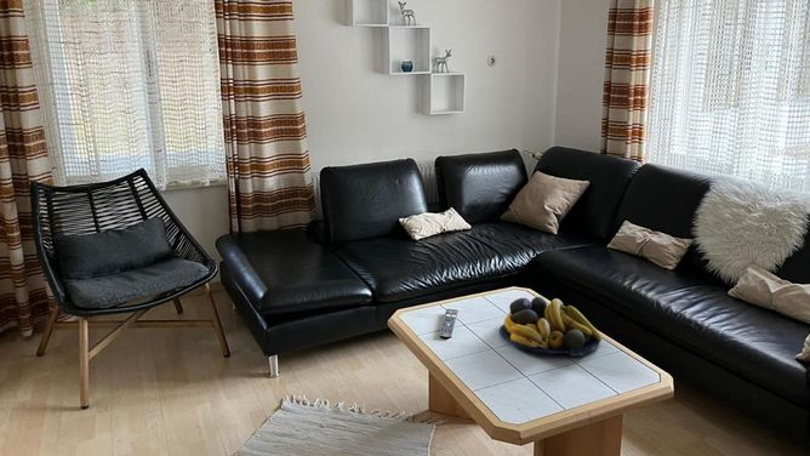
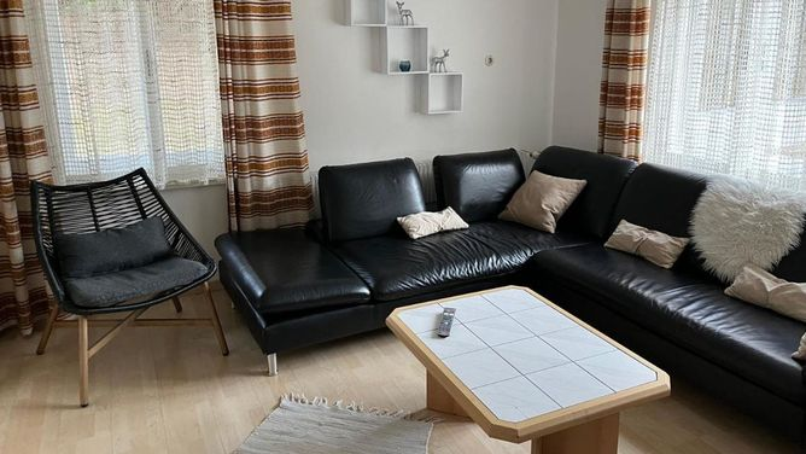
- fruit bowl [498,296,603,357]
